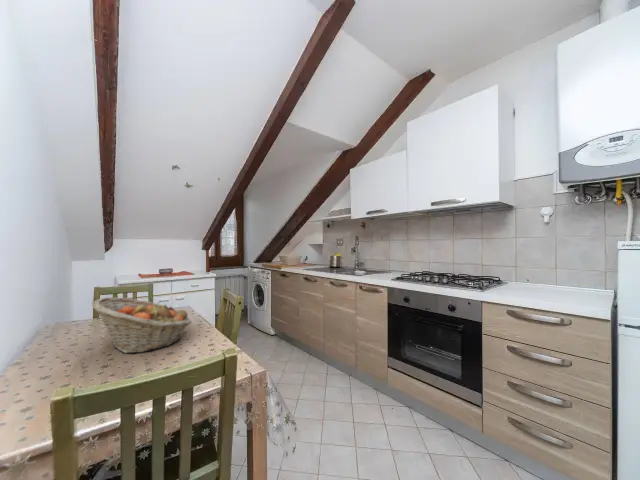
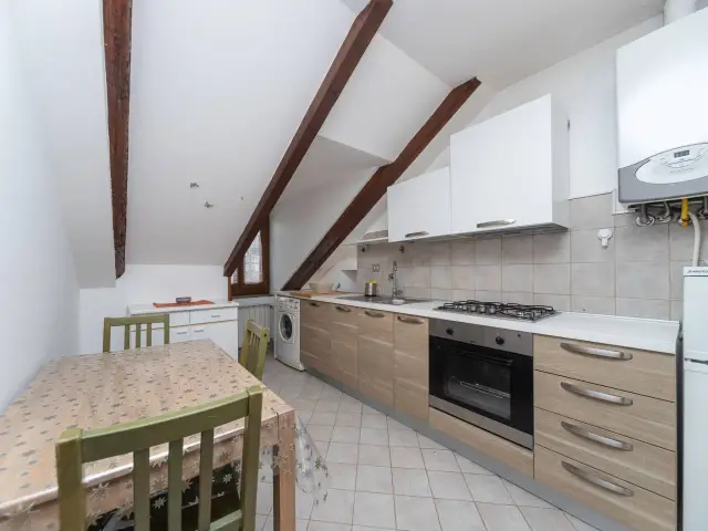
- fruit basket [91,296,193,354]
